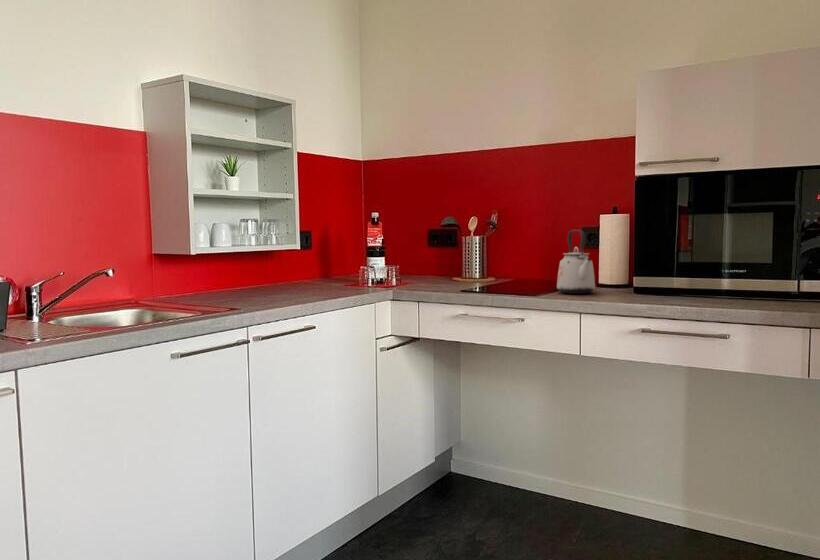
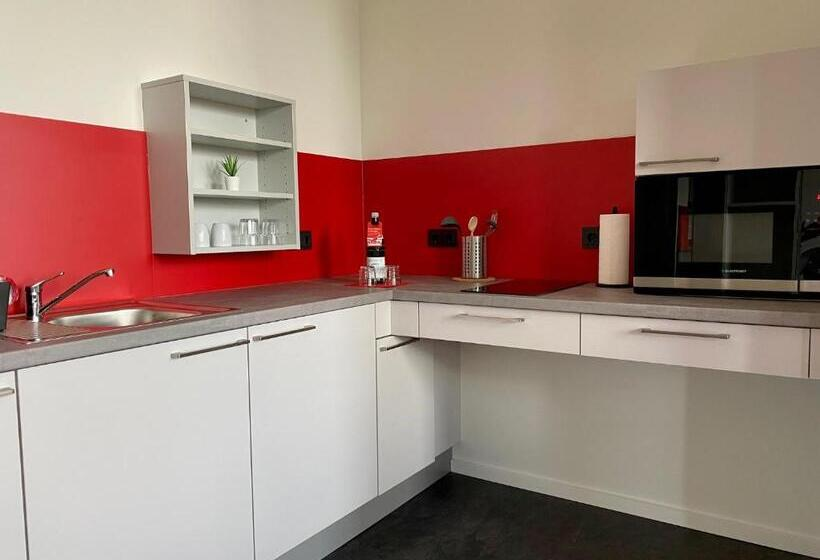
- kettle [556,229,596,295]
